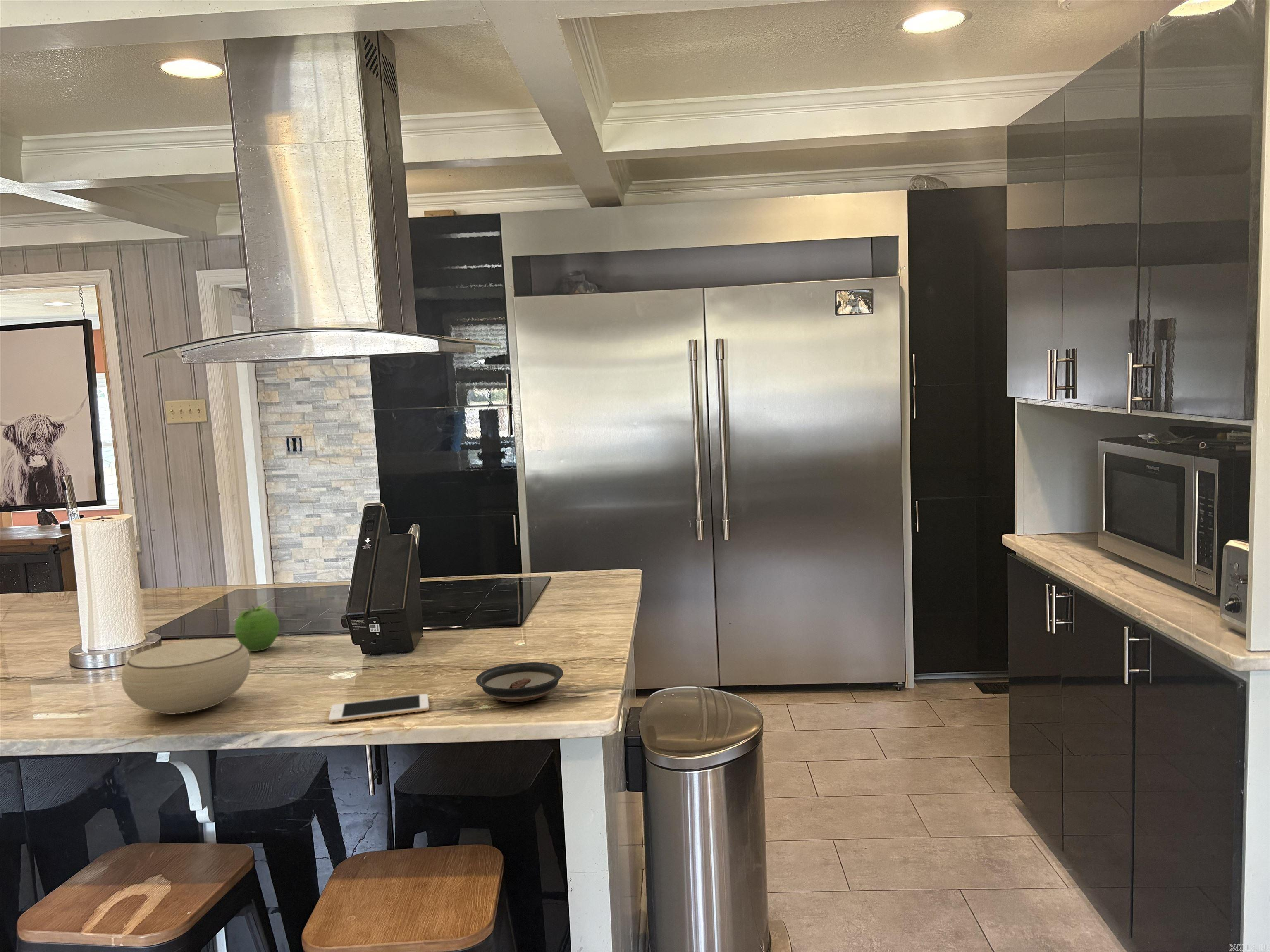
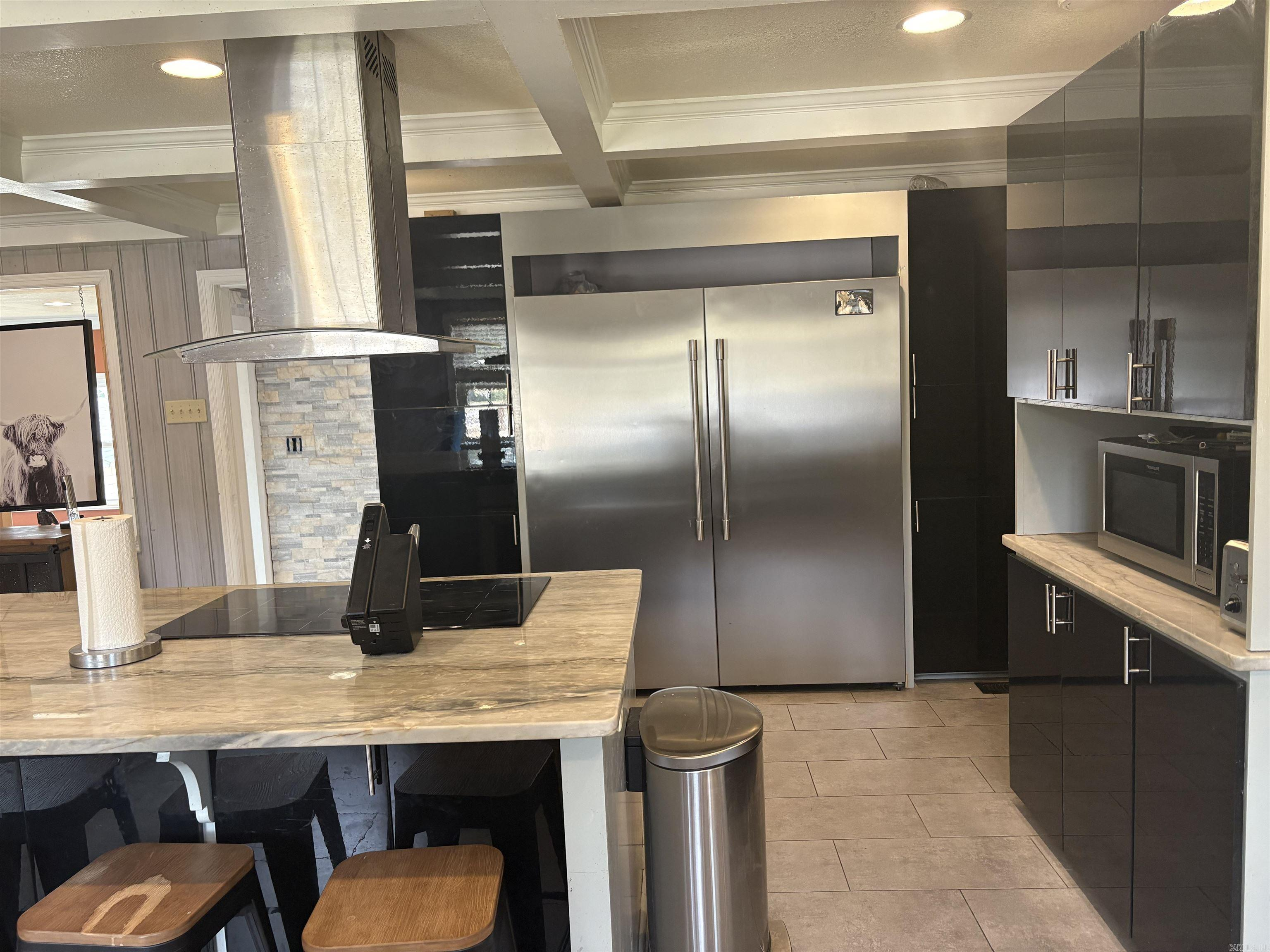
- cell phone [328,693,430,723]
- fruit [234,603,280,652]
- bowl [121,638,251,714]
- saucer [475,662,564,702]
